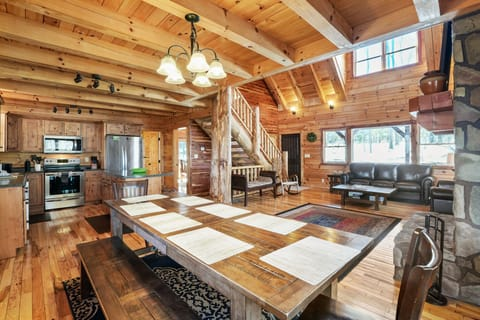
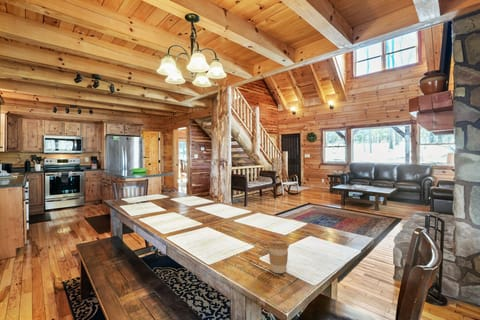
+ coffee cup [267,239,290,274]
